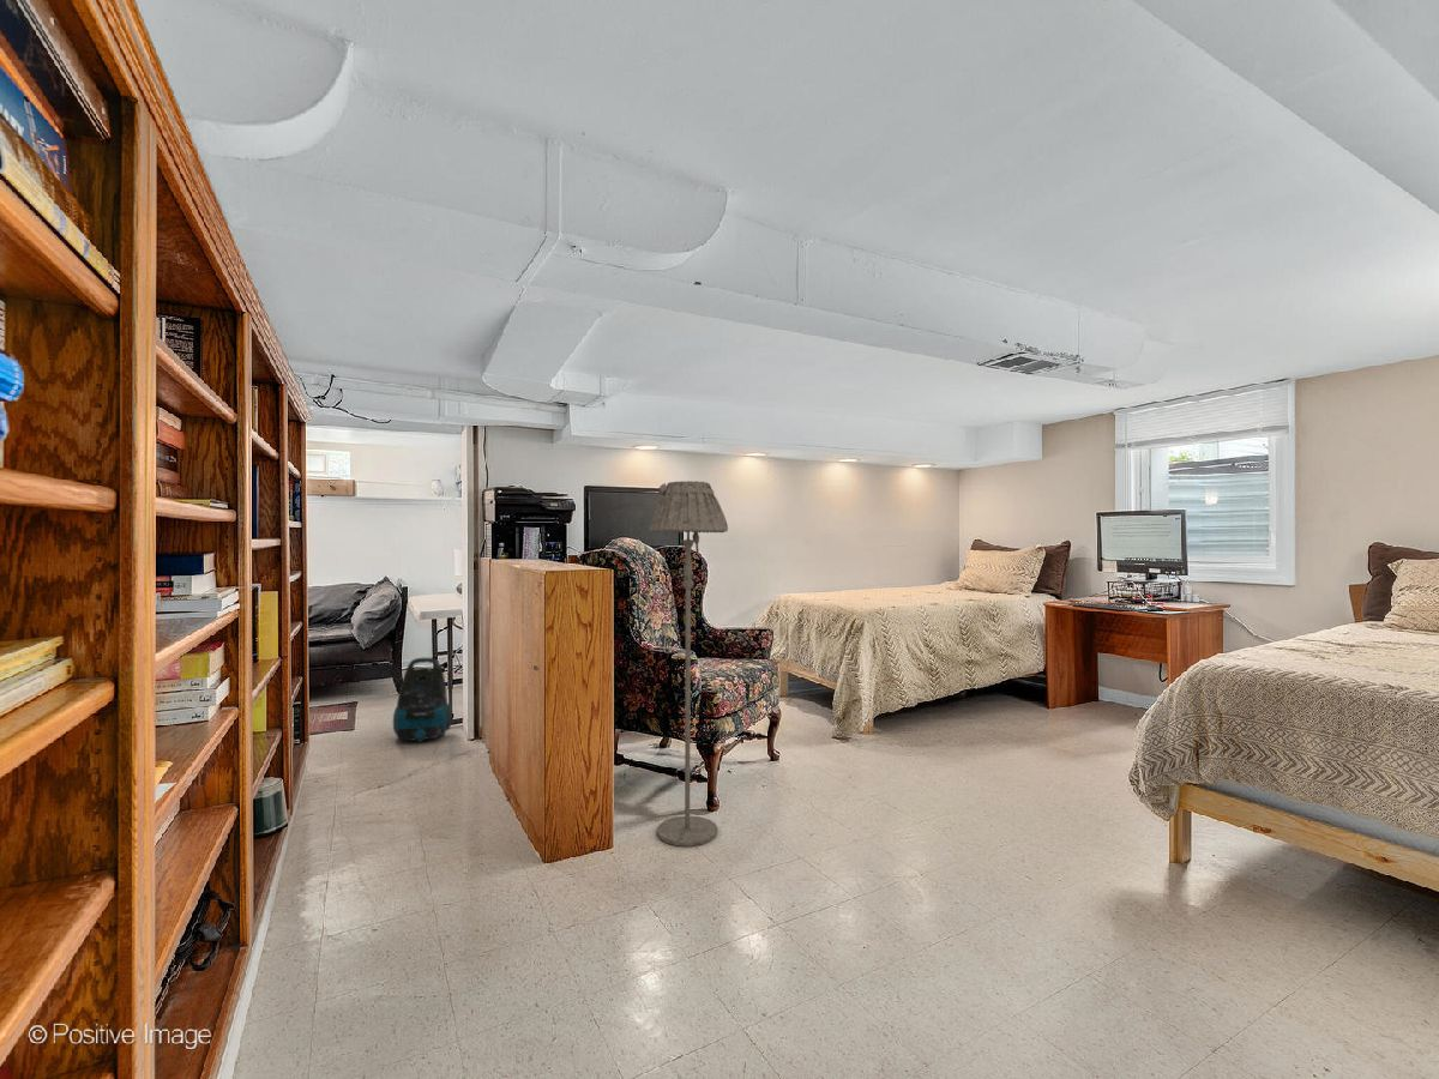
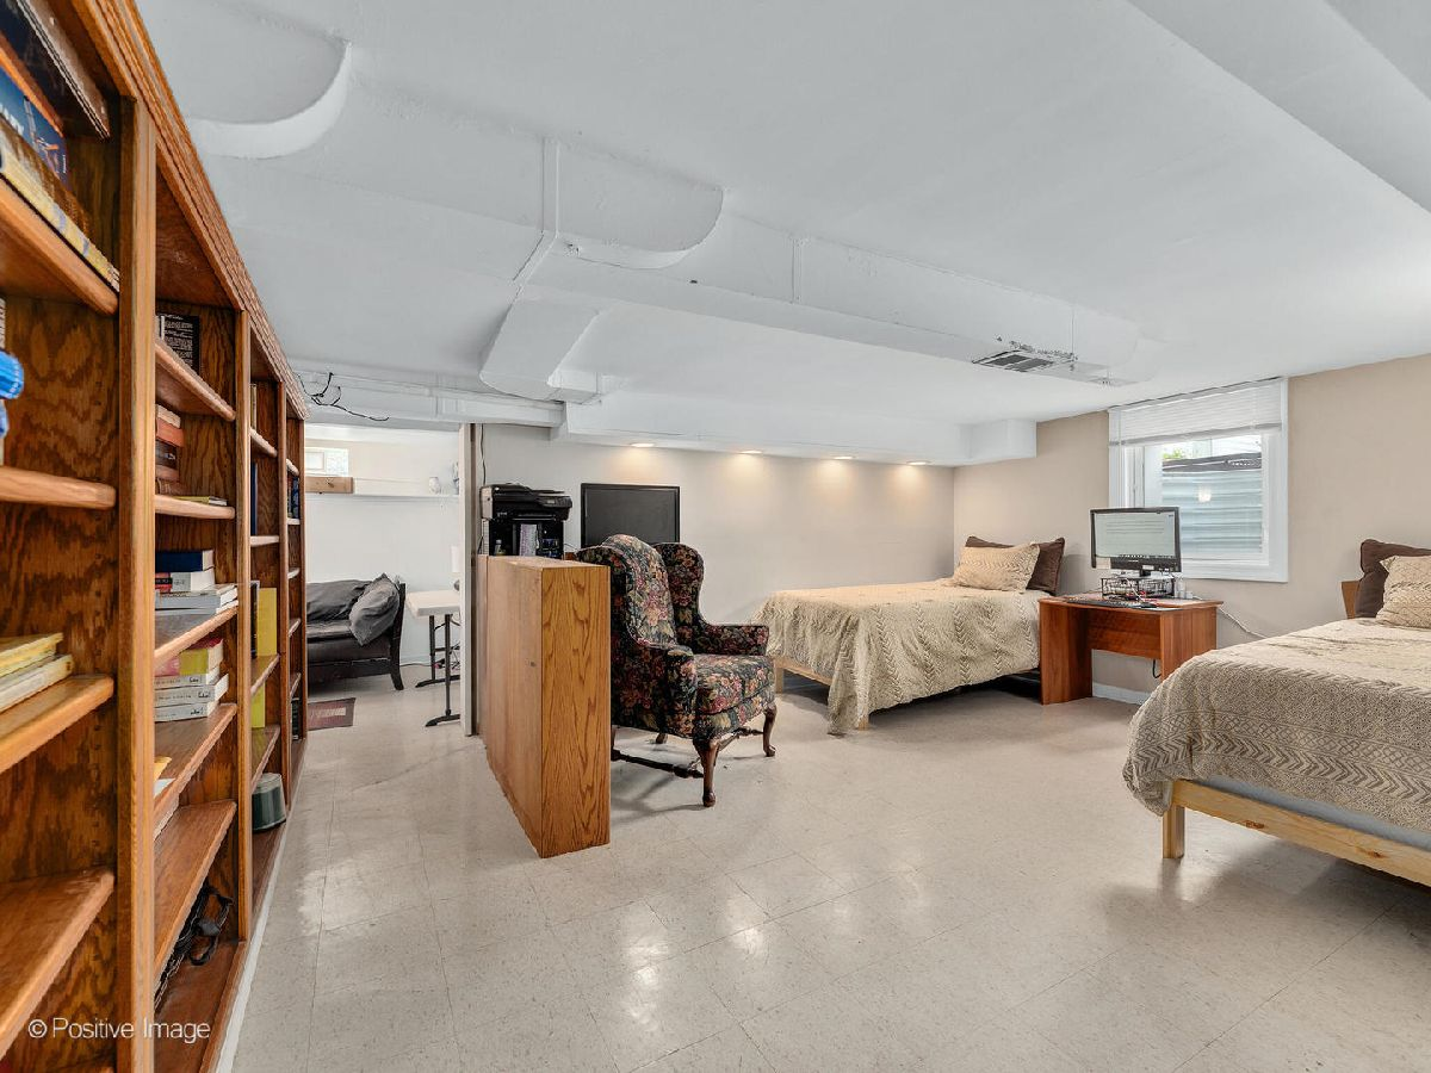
- floor lamp [648,480,729,848]
- vacuum cleaner [392,657,453,743]
